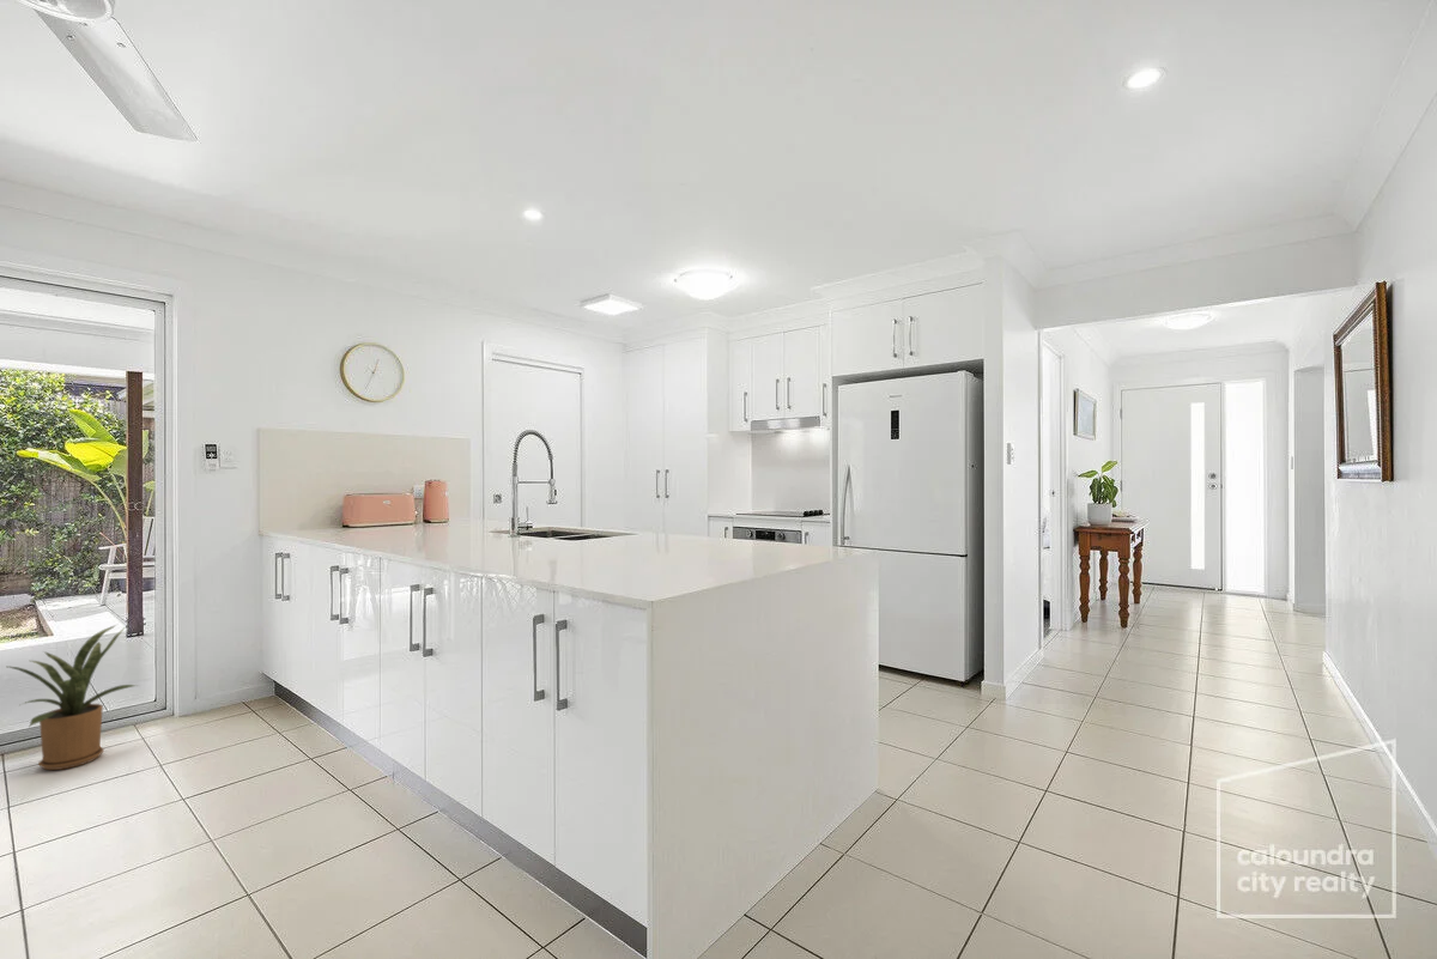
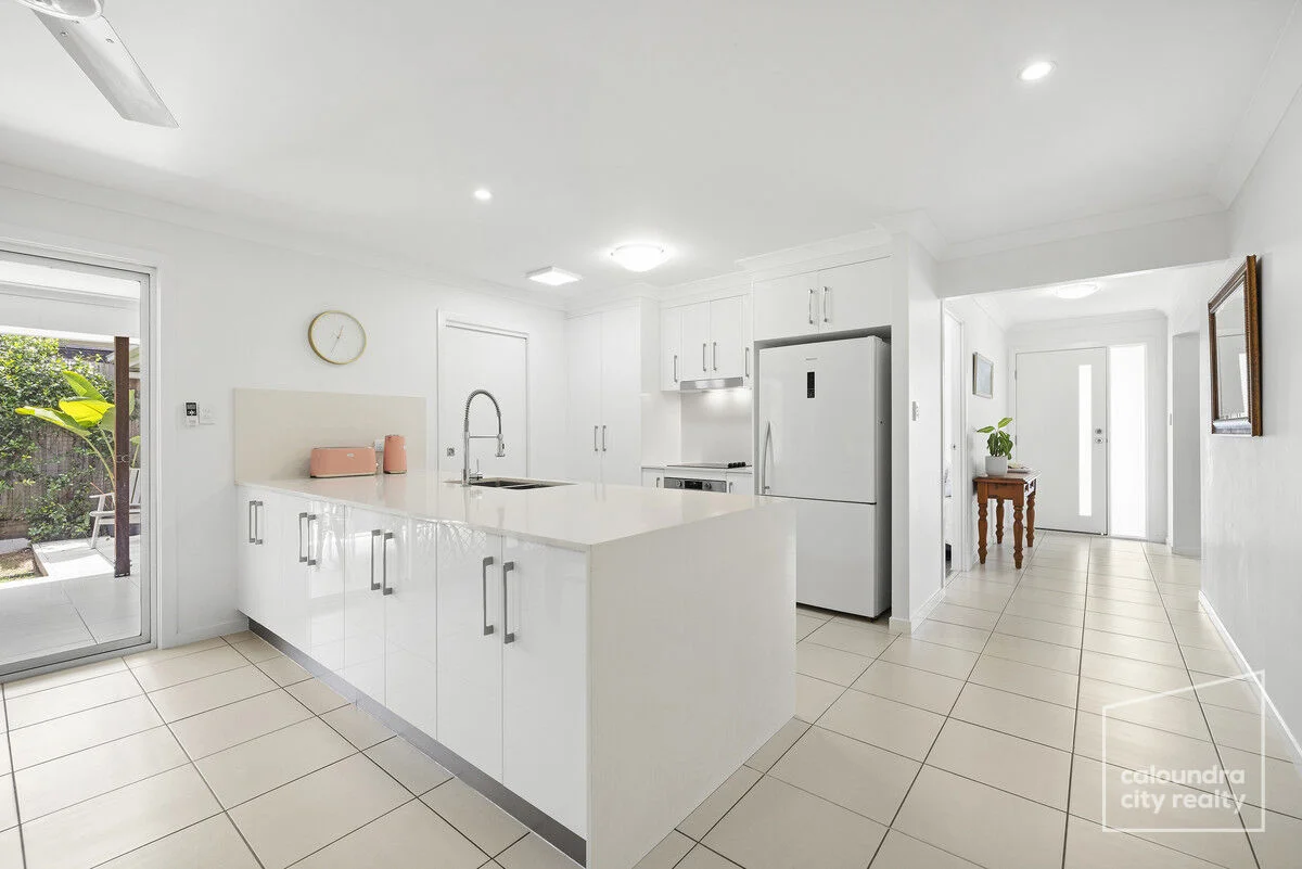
- house plant [7,624,143,771]
